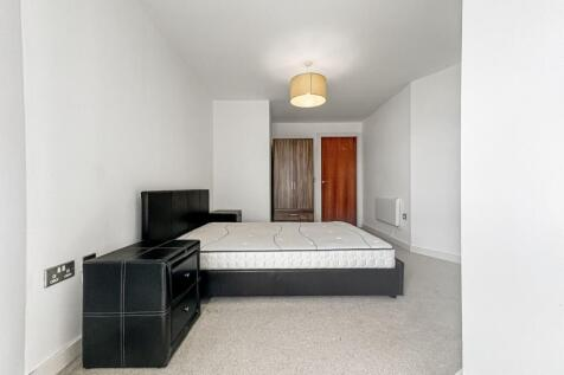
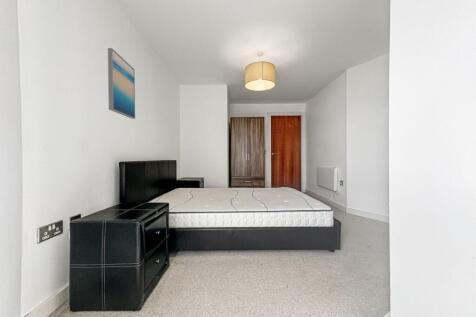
+ wall art [107,47,136,120]
